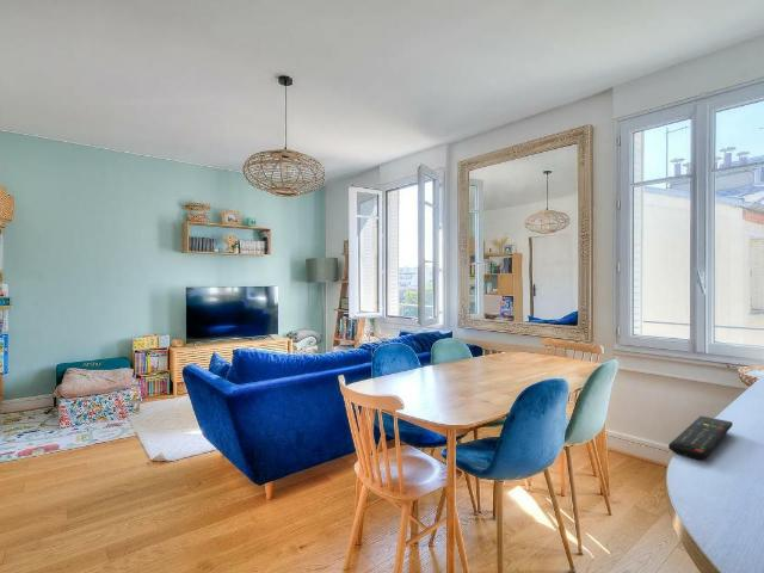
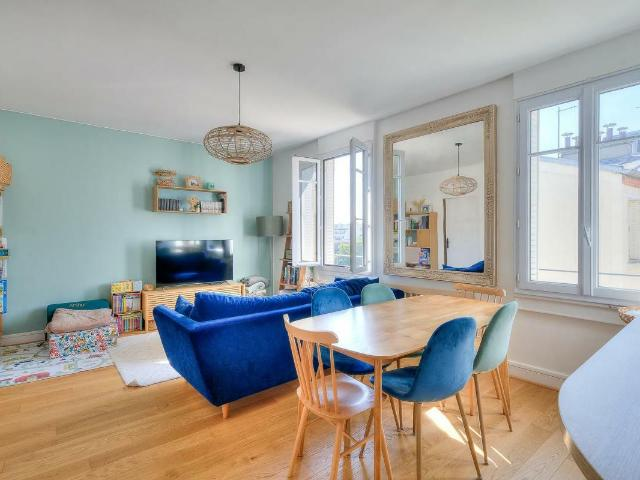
- remote control [667,414,734,461]
